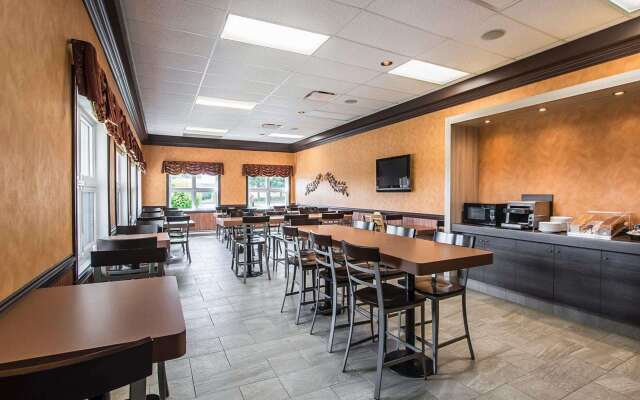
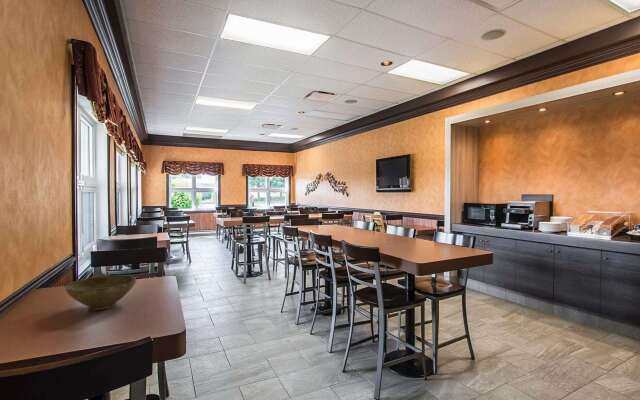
+ bowl [63,274,138,311]
